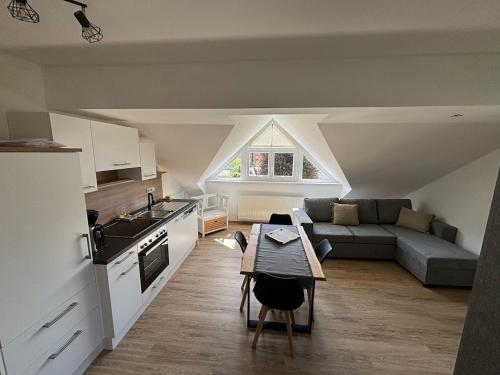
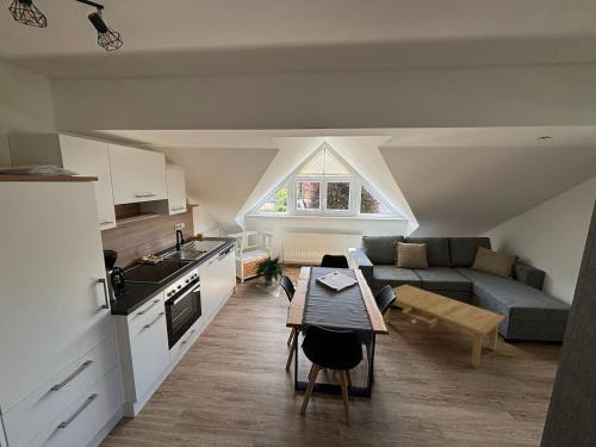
+ potted plant [250,254,291,286]
+ coffee table [383,284,505,367]
